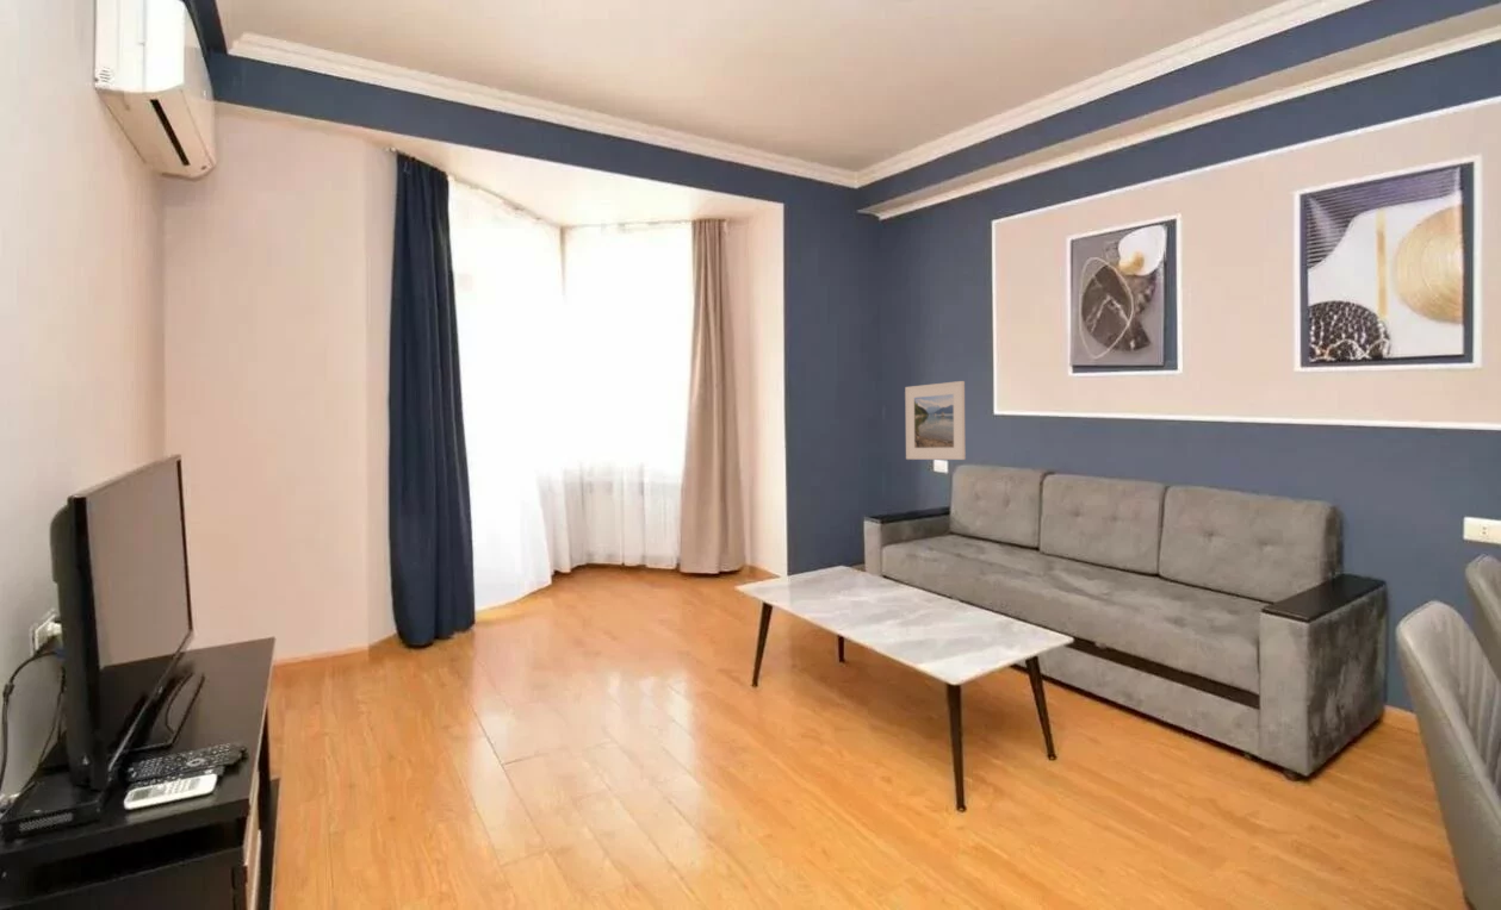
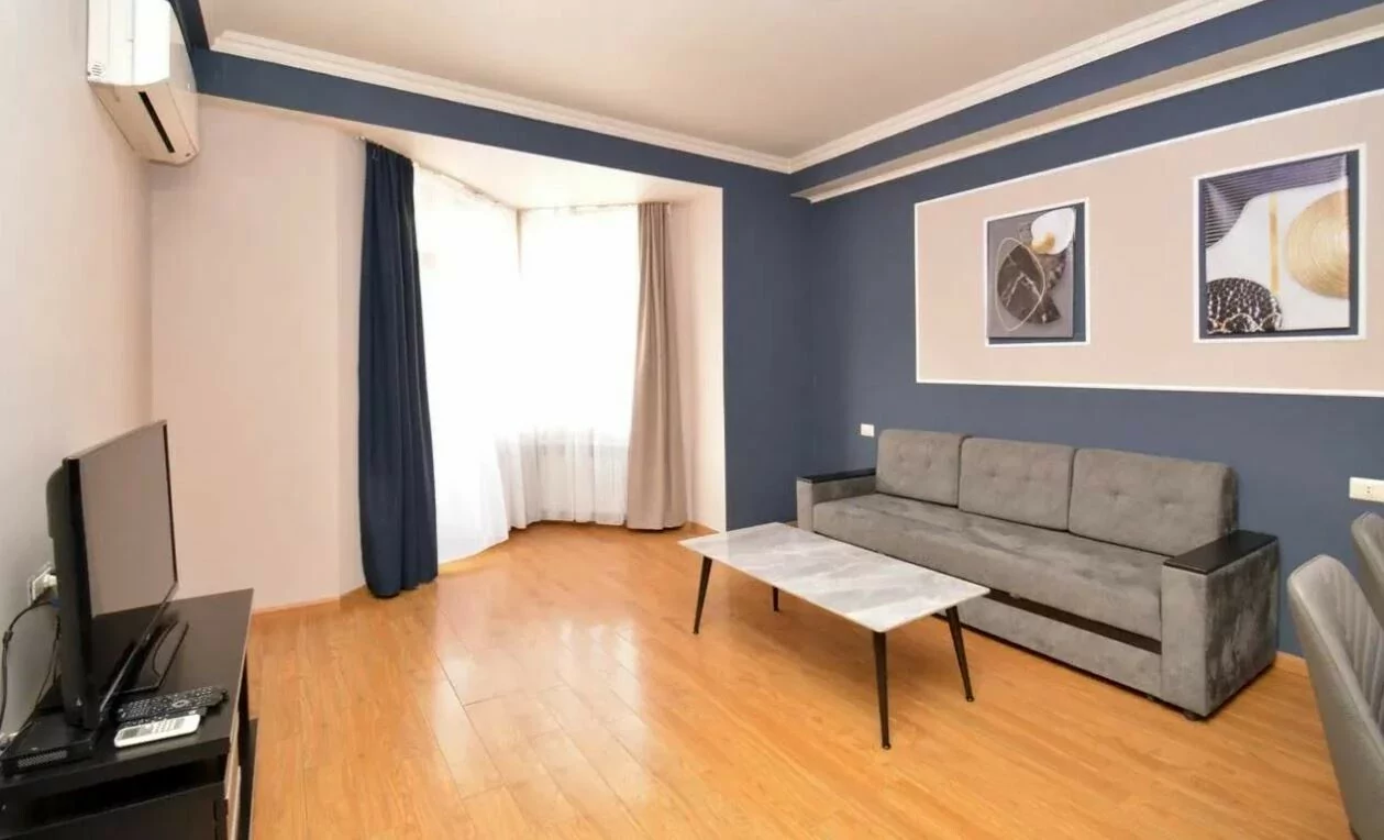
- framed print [904,380,967,461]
